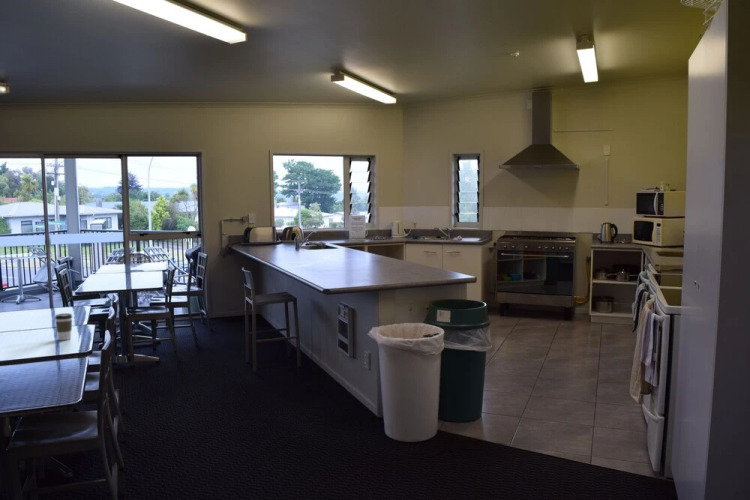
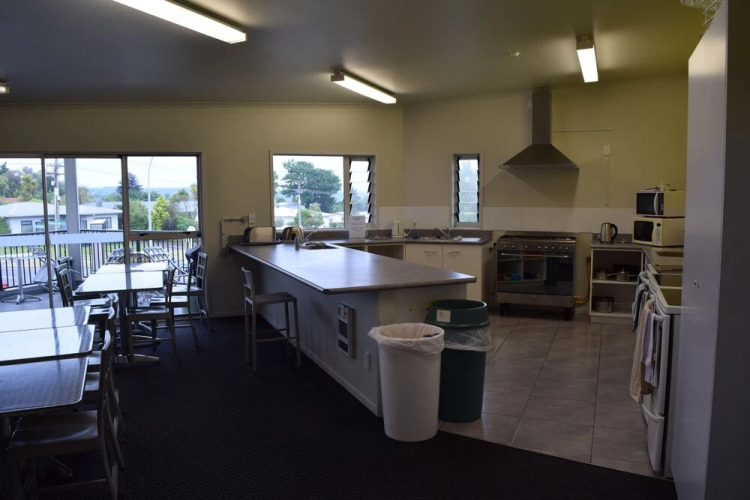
- coffee cup [54,312,73,341]
